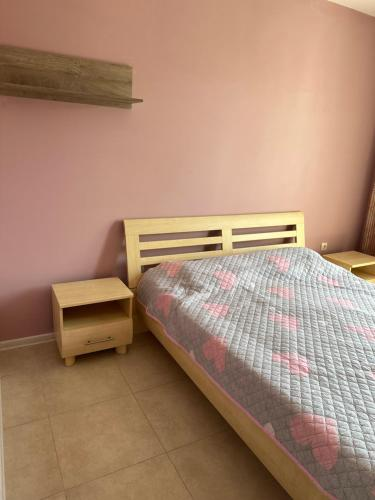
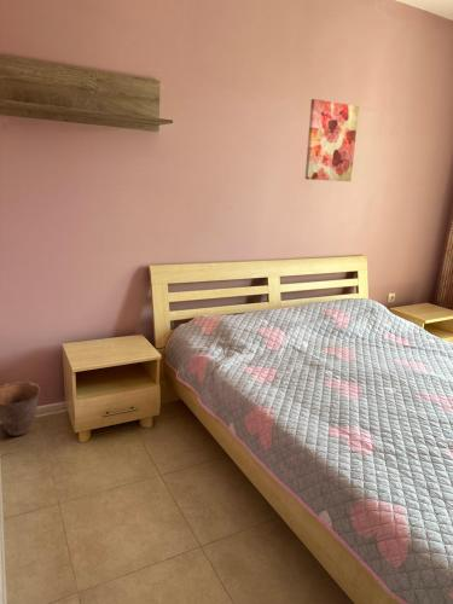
+ wall art [304,98,360,182]
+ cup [0,381,41,437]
